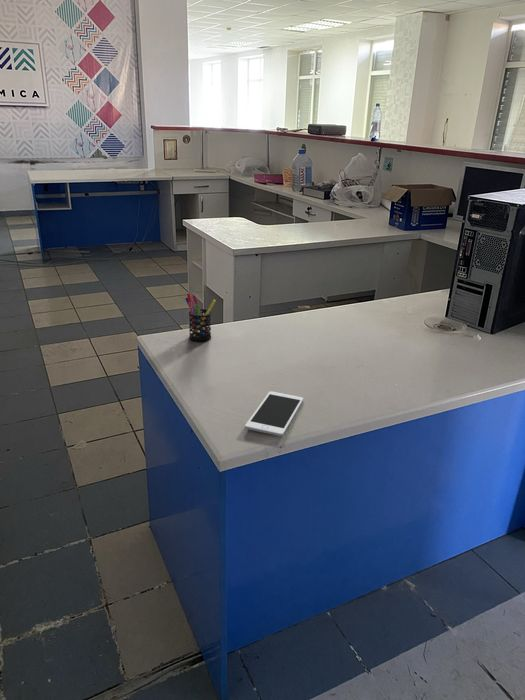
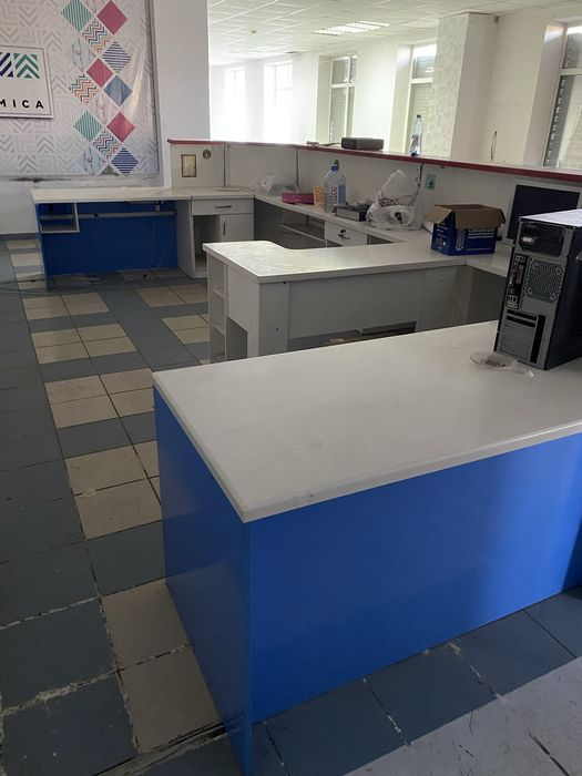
- pen holder [184,292,217,342]
- cell phone [244,391,304,437]
